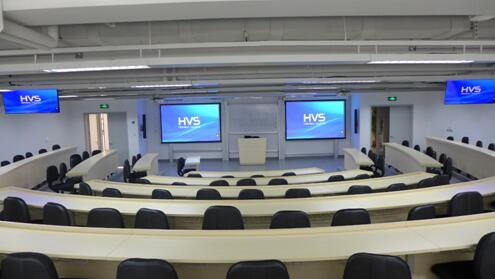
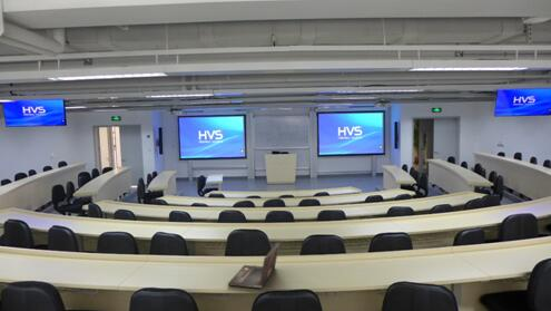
+ laptop [227,242,281,289]
